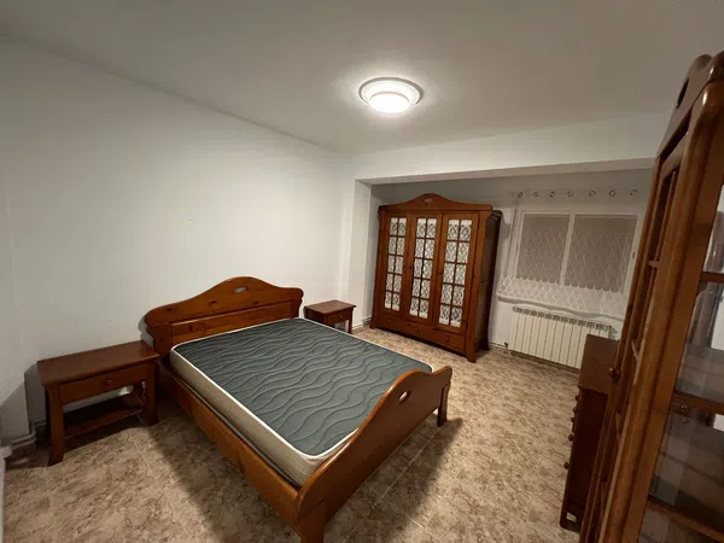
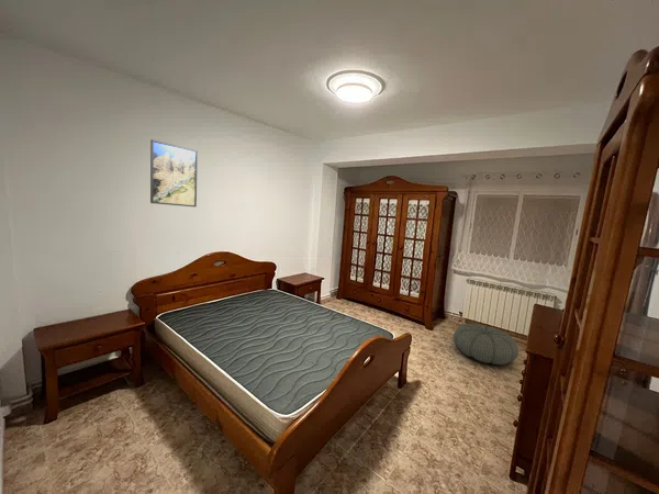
+ pouf [453,323,520,366]
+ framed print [149,138,199,209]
